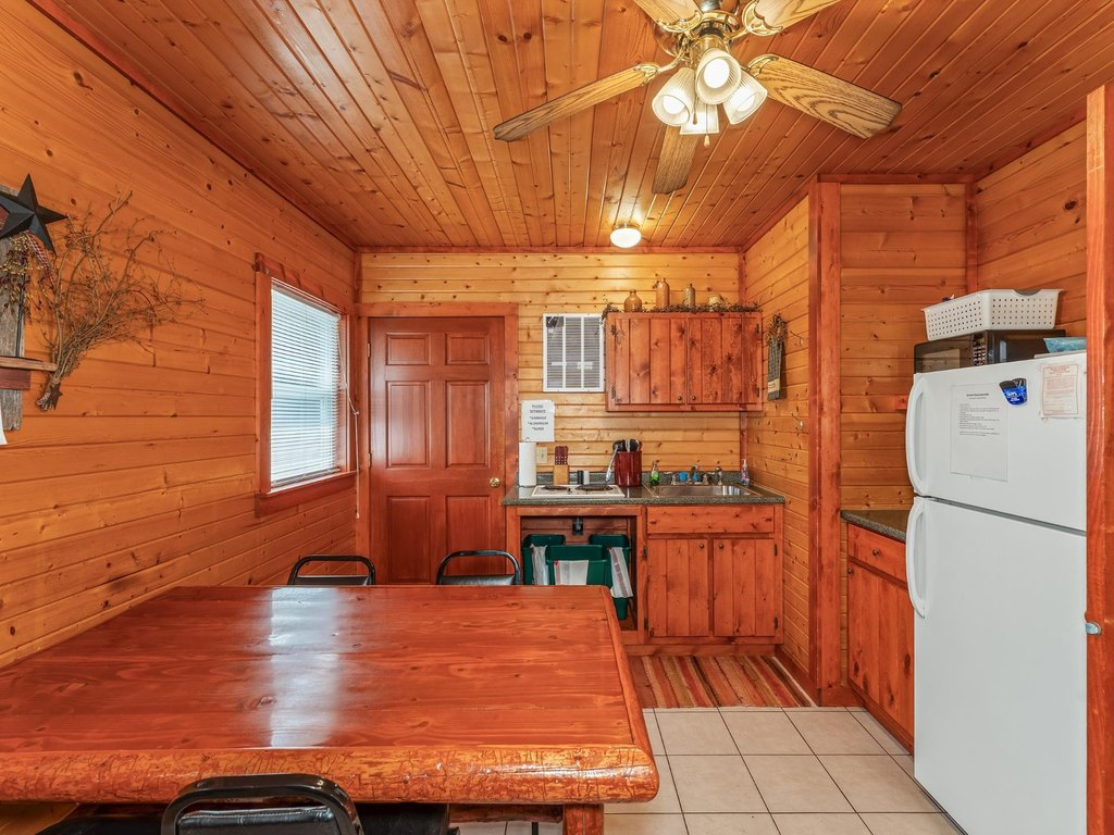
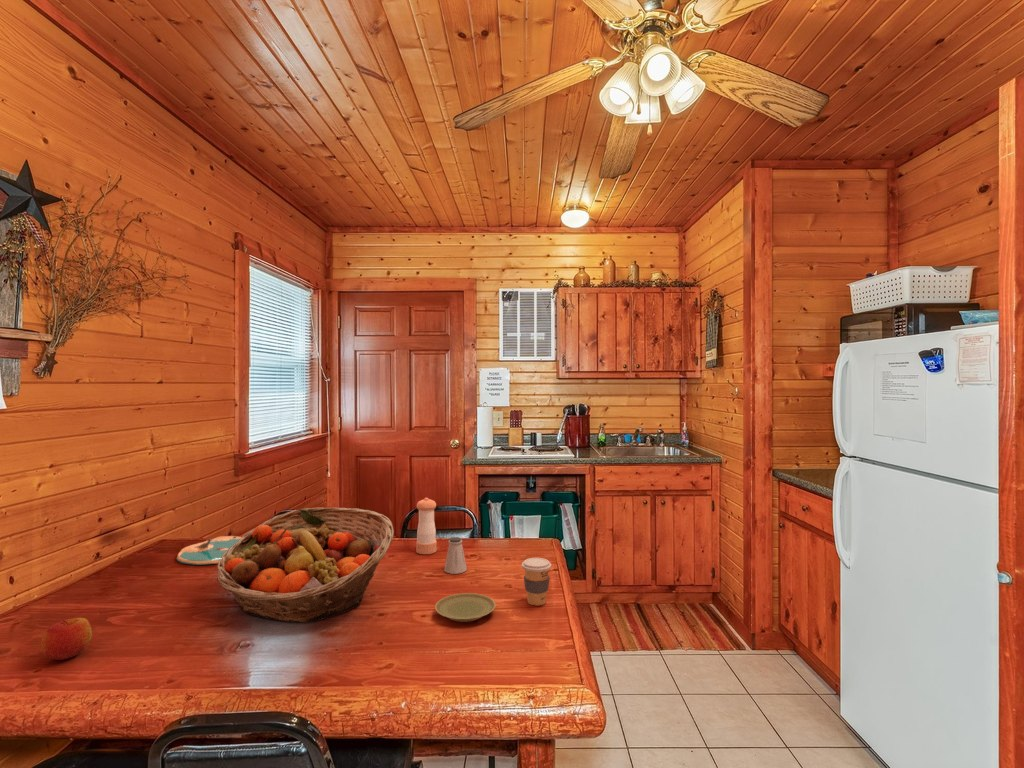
+ coffee cup [521,557,552,606]
+ pepper shaker [415,497,438,555]
+ plate [434,592,497,623]
+ plate [176,535,242,566]
+ fruit basket [216,507,395,623]
+ apple [40,617,93,661]
+ saltshaker [443,536,468,575]
